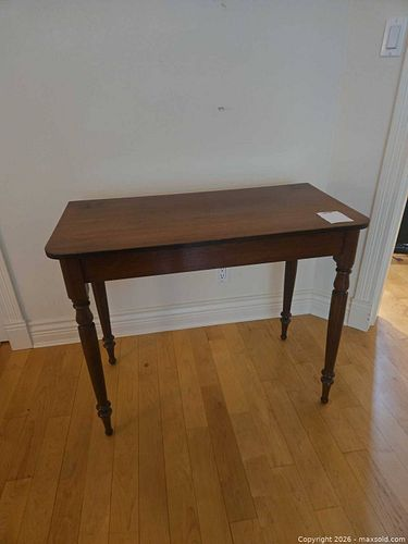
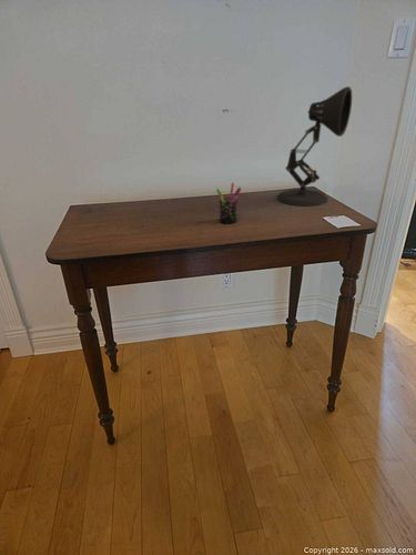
+ desk lamp [276,85,353,206]
+ pen holder [215,182,242,224]
